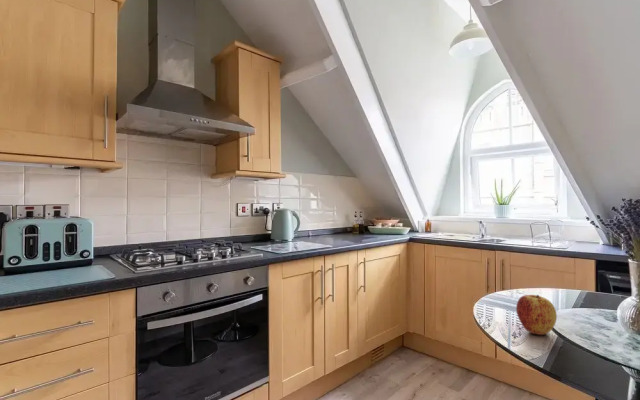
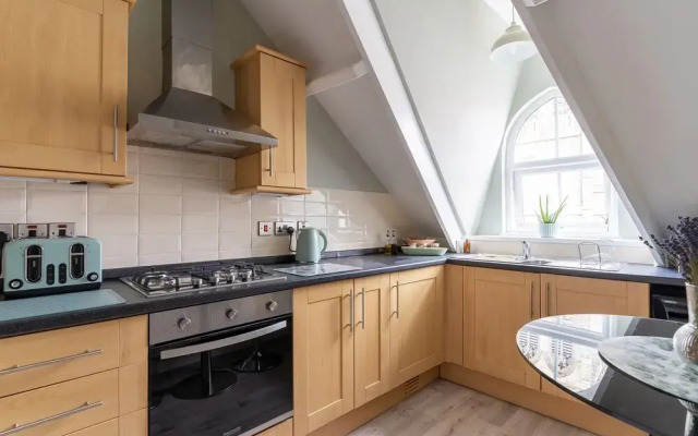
- apple [515,294,558,336]
